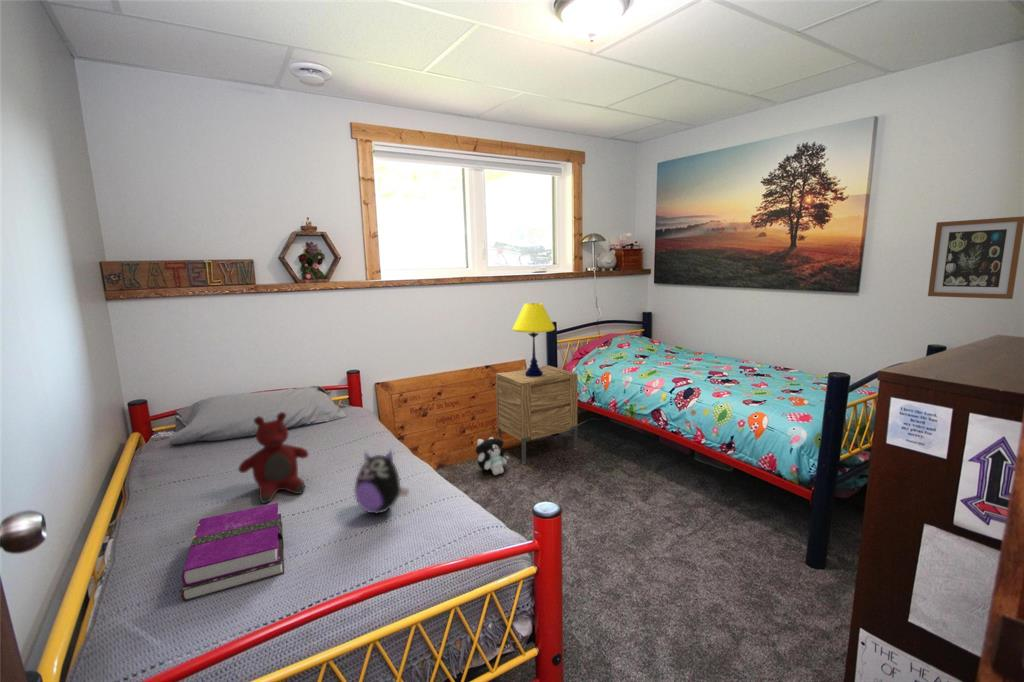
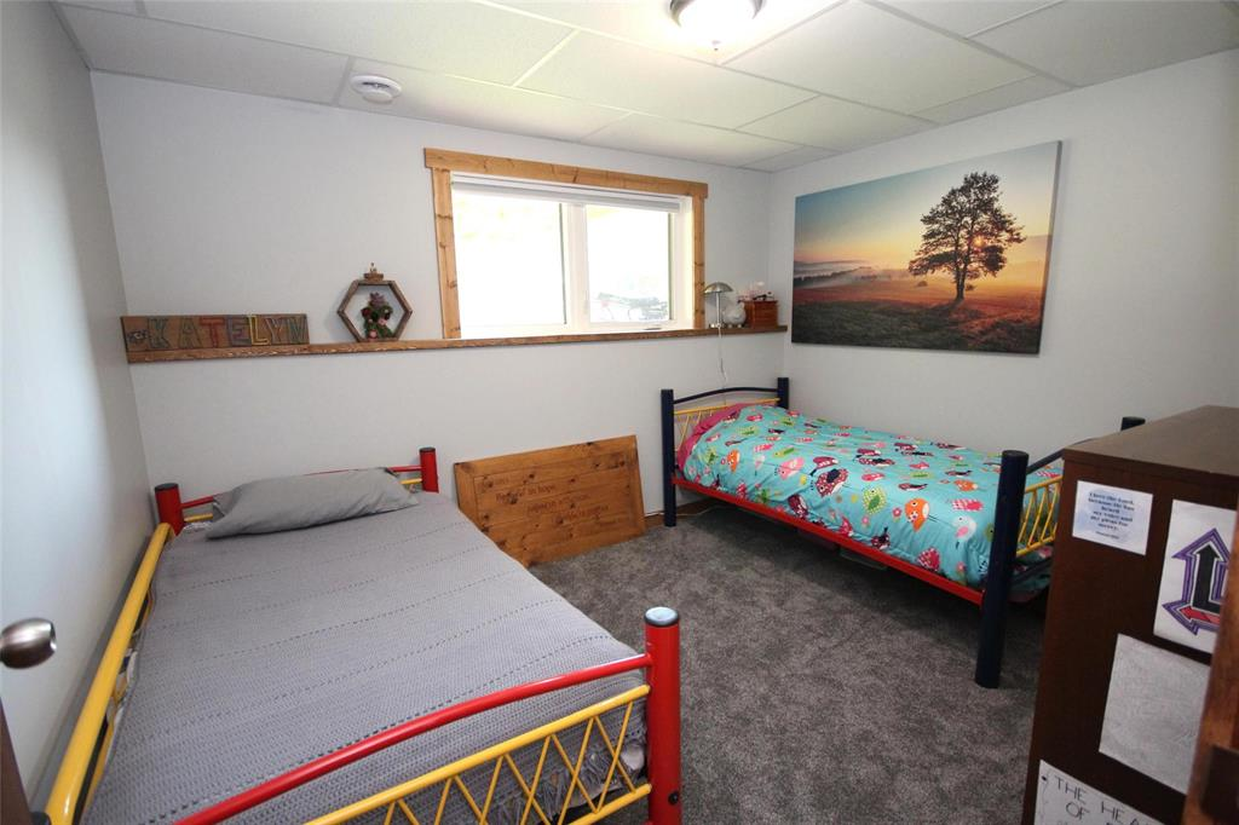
- wall art [927,215,1024,300]
- table lamp [512,302,556,377]
- plush toy [354,448,410,515]
- teddy bear [237,411,310,504]
- hardback book [180,502,285,602]
- nightstand [495,365,579,464]
- plush toy [475,436,510,476]
